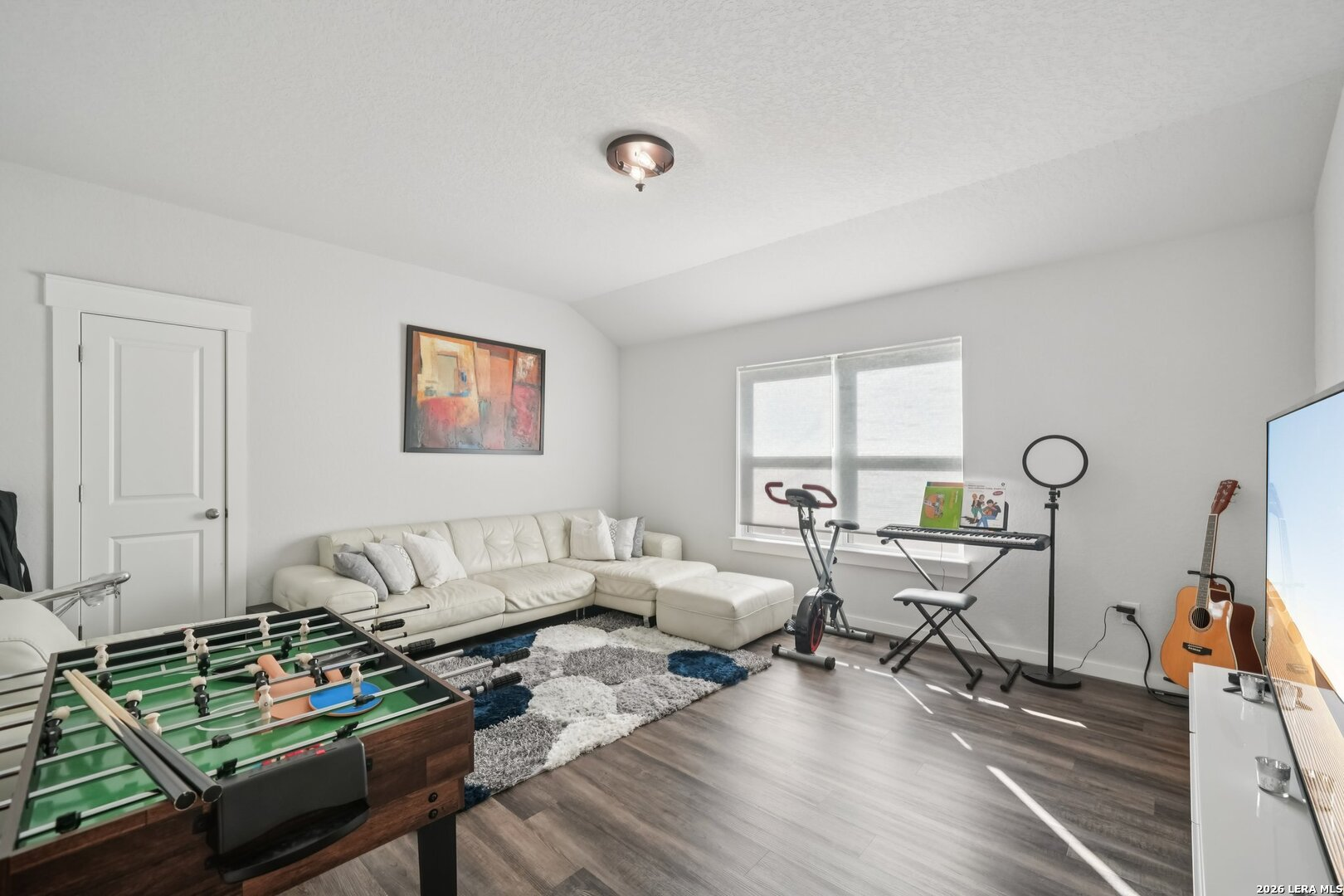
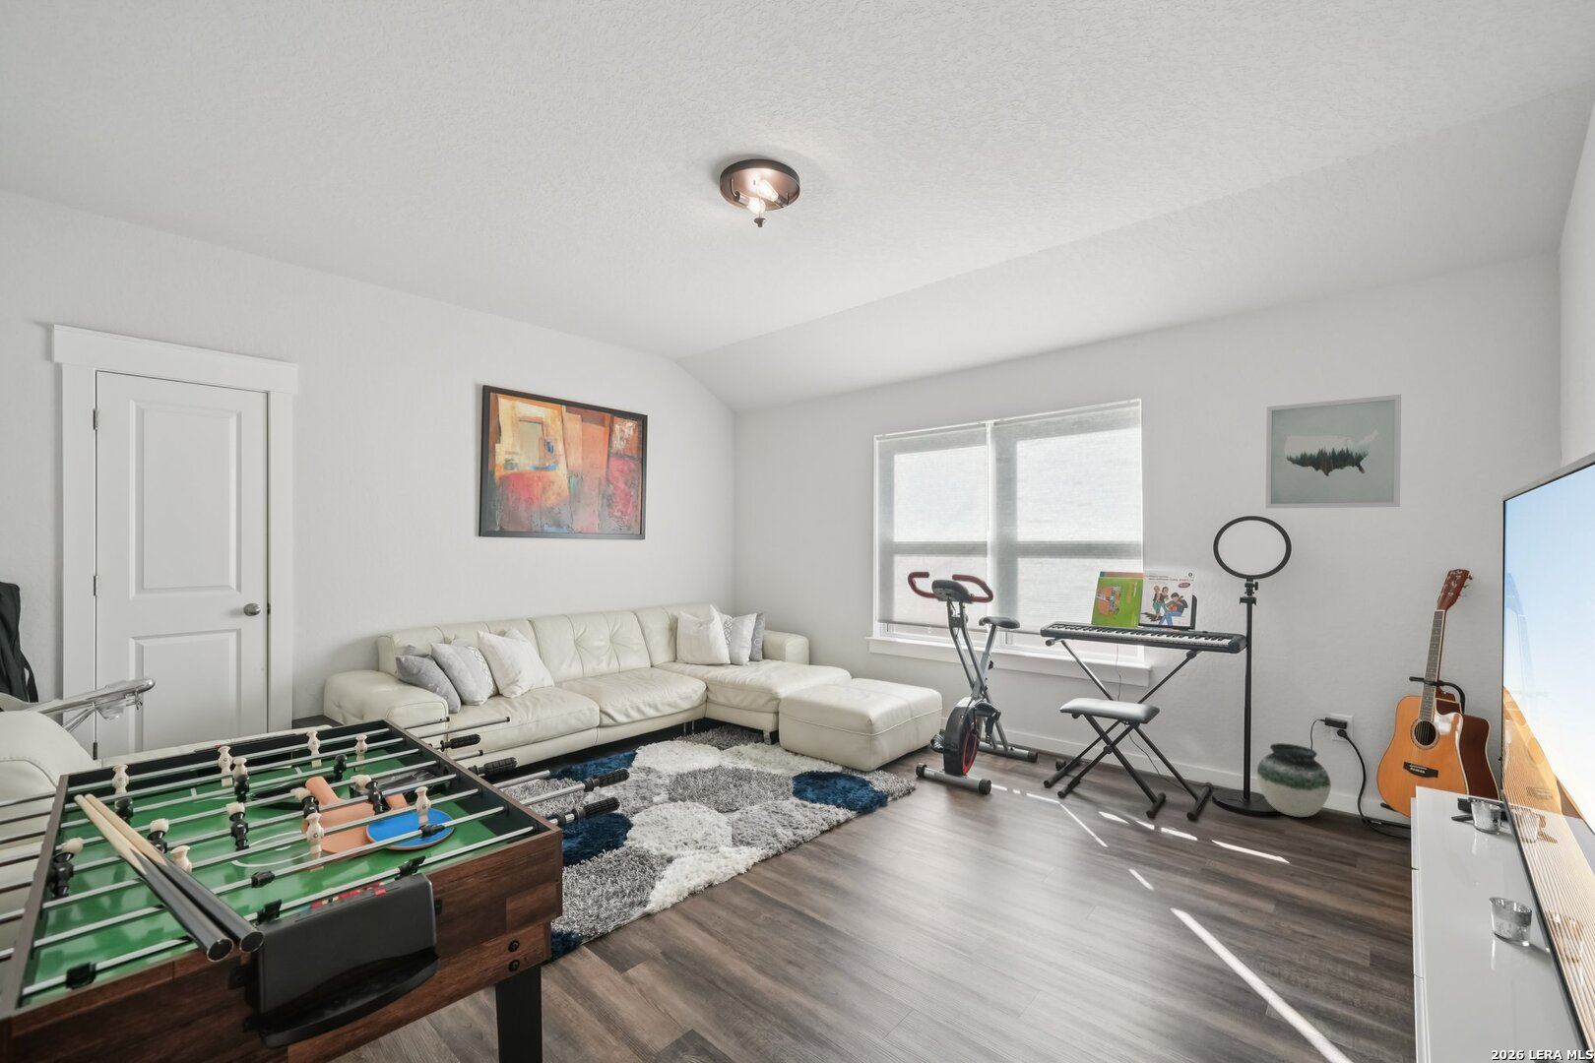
+ wall art [1265,394,1402,510]
+ vase [1257,743,1332,817]
